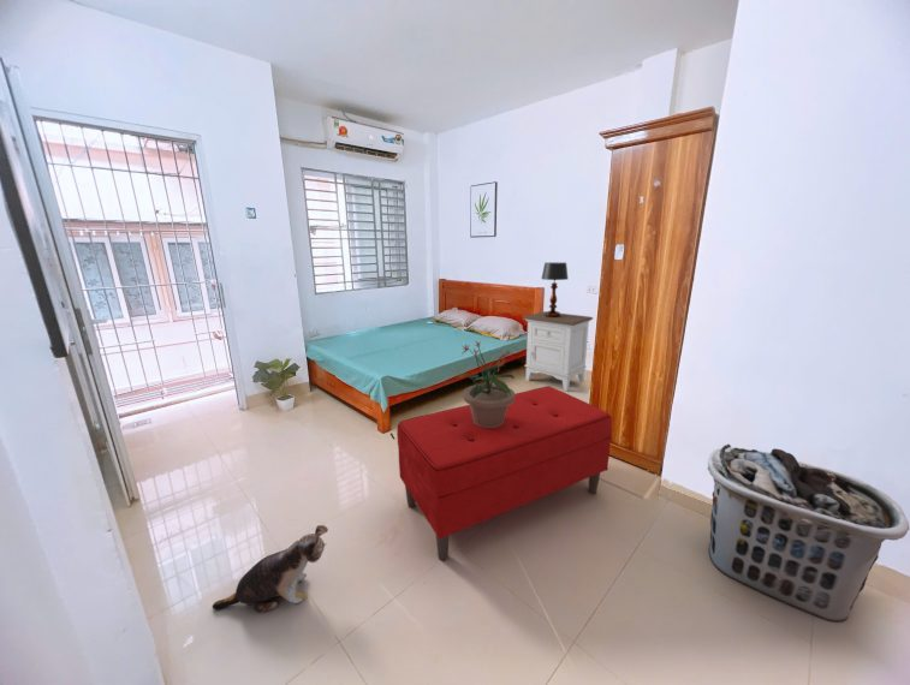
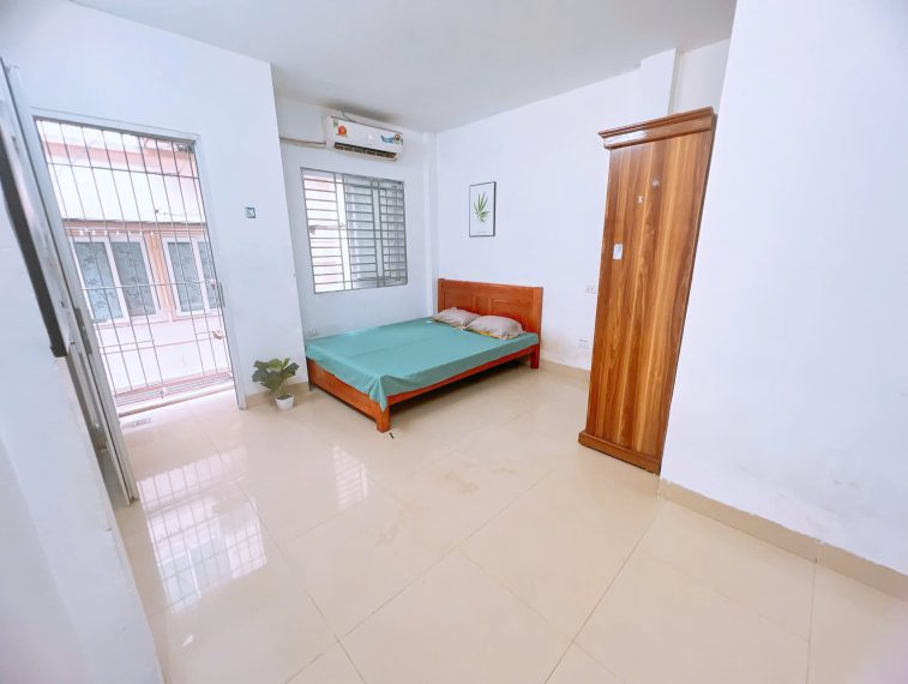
- table lamp [541,261,570,317]
- bench [395,386,613,562]
- plush toy [212,524,329,613]
- nightstand [521,310,594,393]
- potted plant [454,340,516,428]
- clothes hamper [707,443,910,624]
